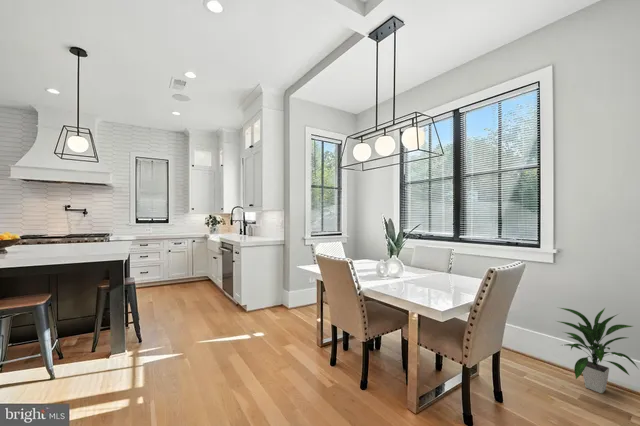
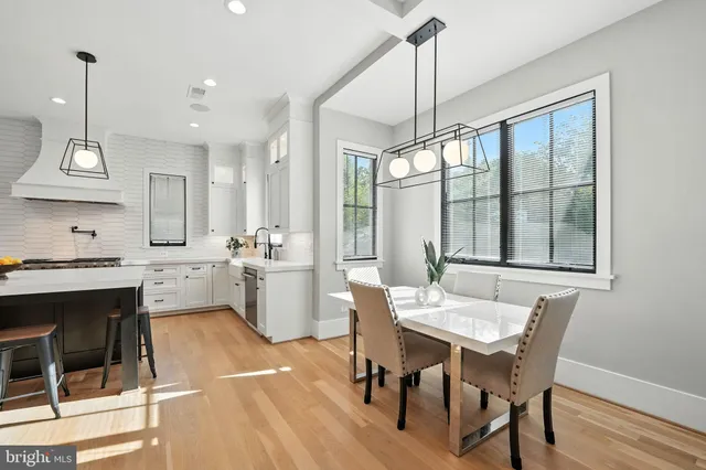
- indoor plant [556,306,639,394]
